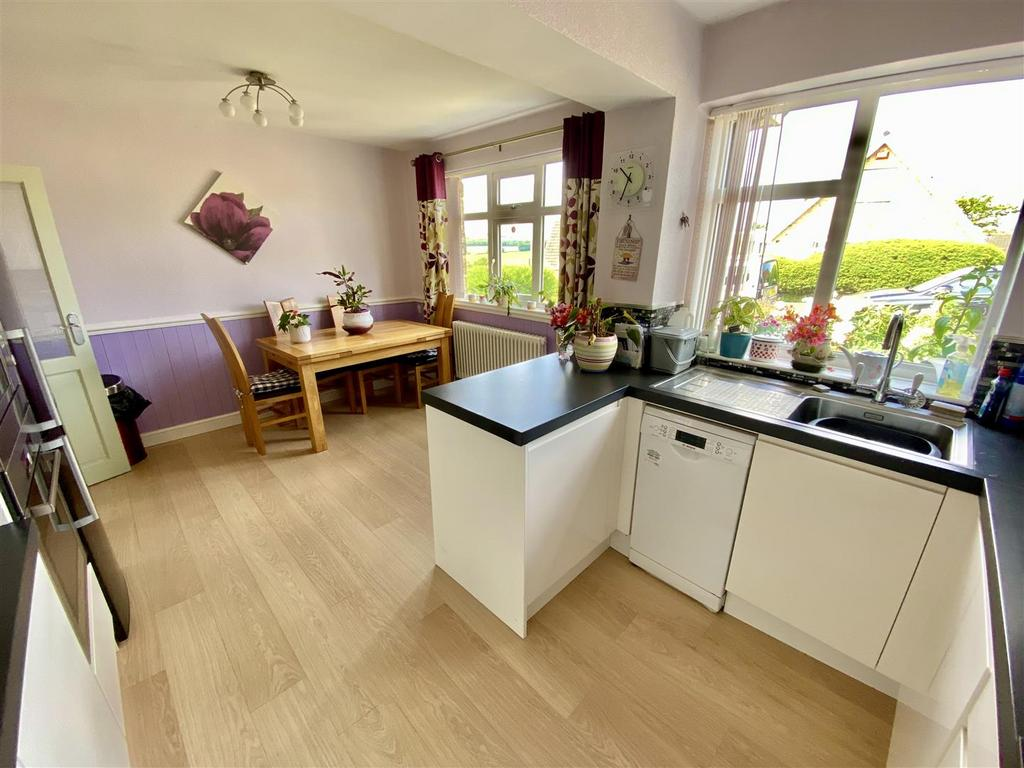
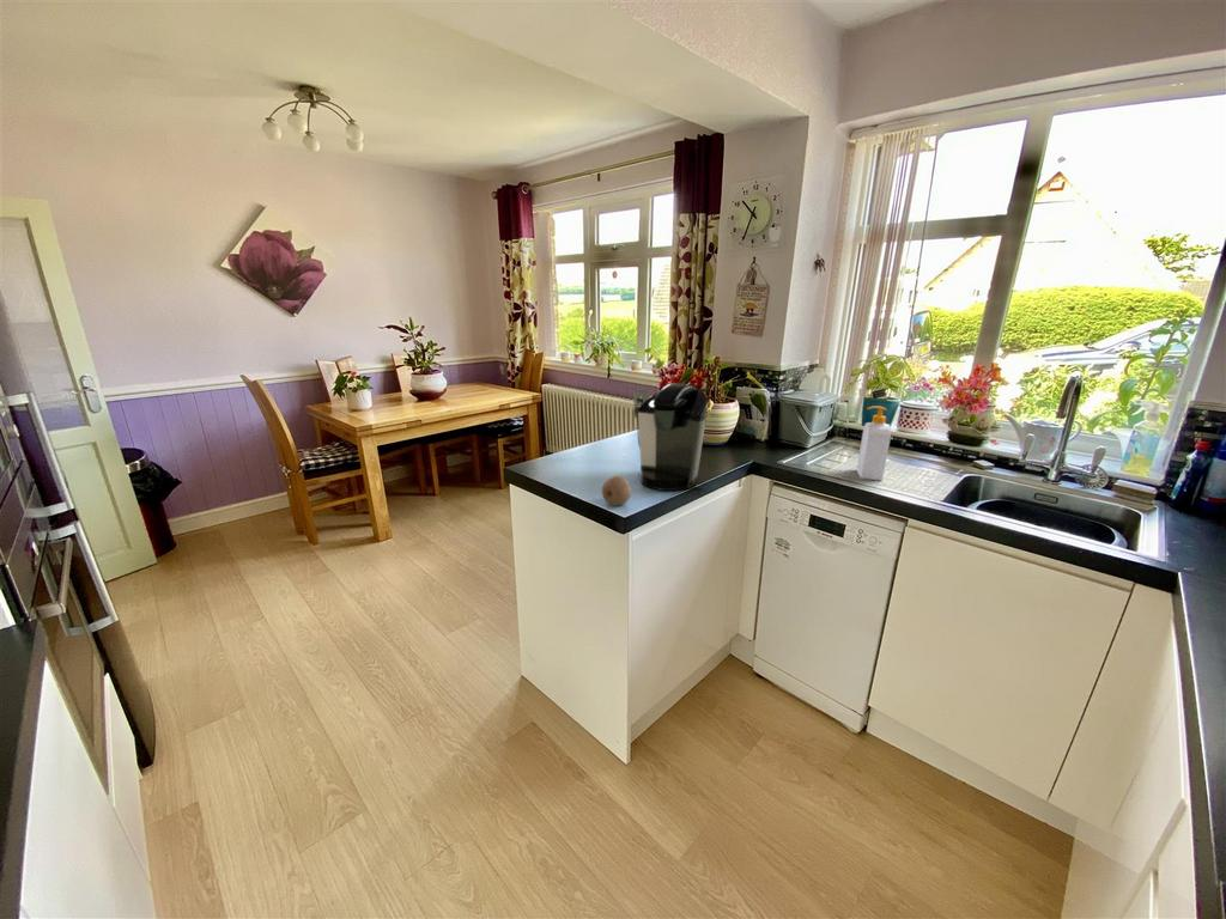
+ soap bottle [856,406,892,482]
+ fruit [601,475,632,507]
+ coffee maker [632,382,708,492]
